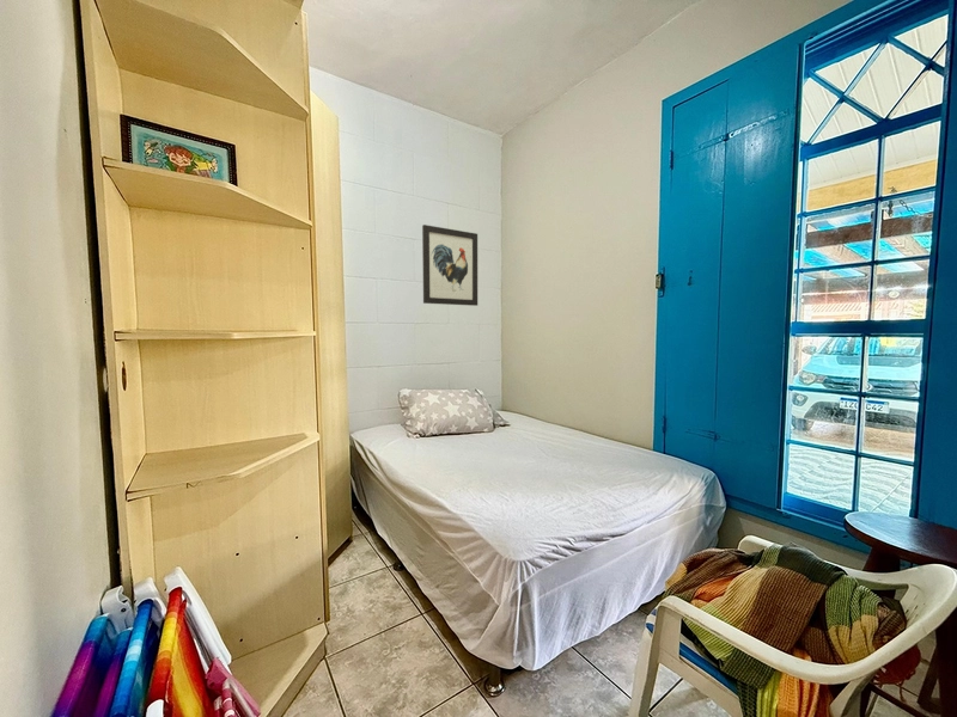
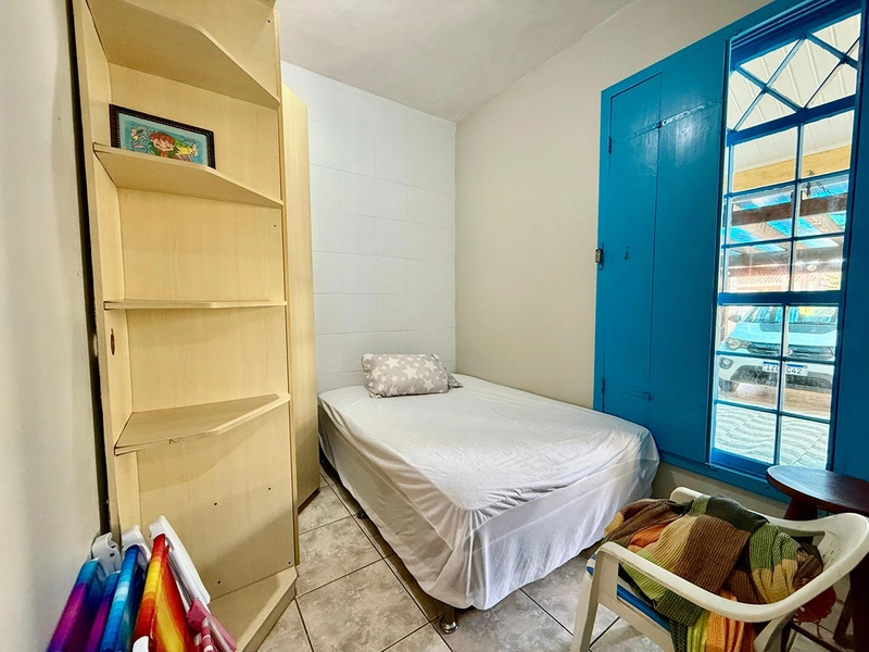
- wall art [421,223,478,307]
